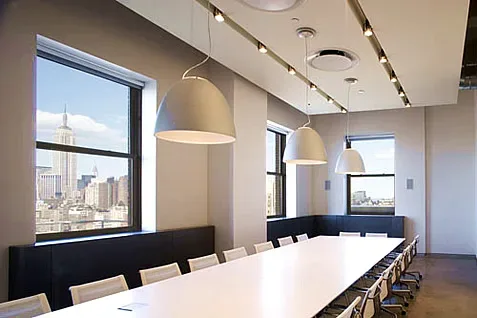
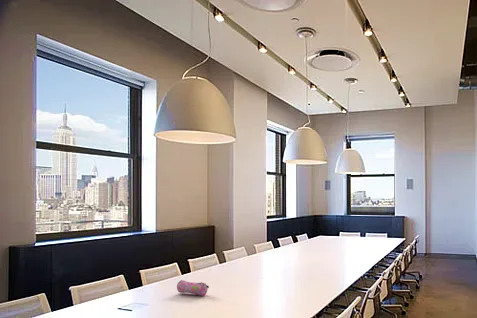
+ pencil case [176,279,210,297]
